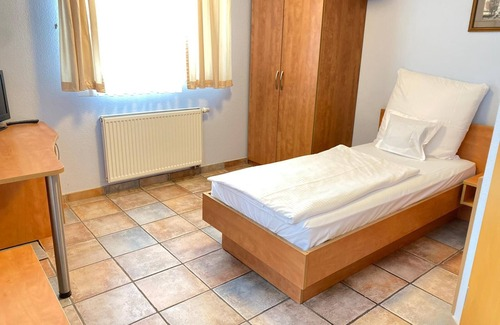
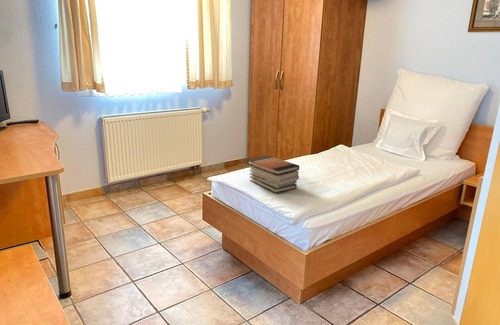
+ book stack [246,155,300,194]
